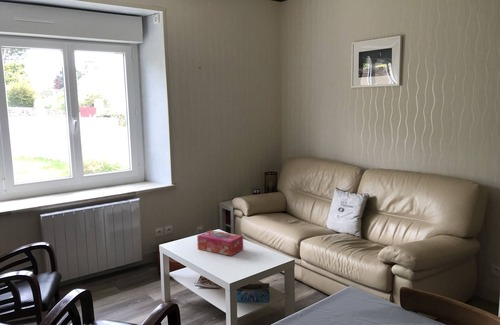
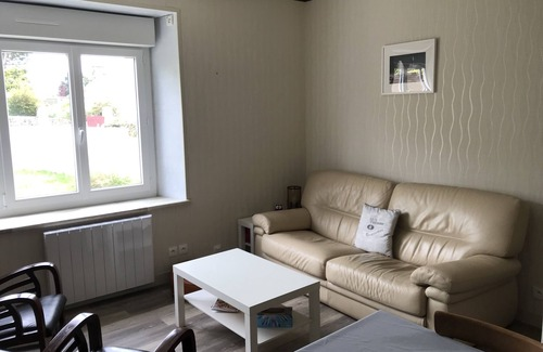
- tissue box [196,229,244,257]
